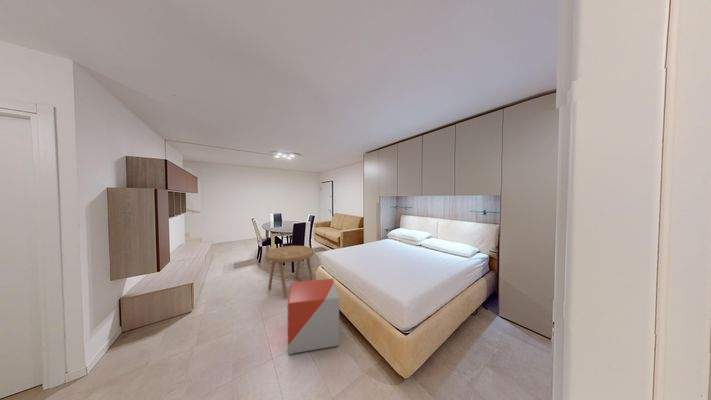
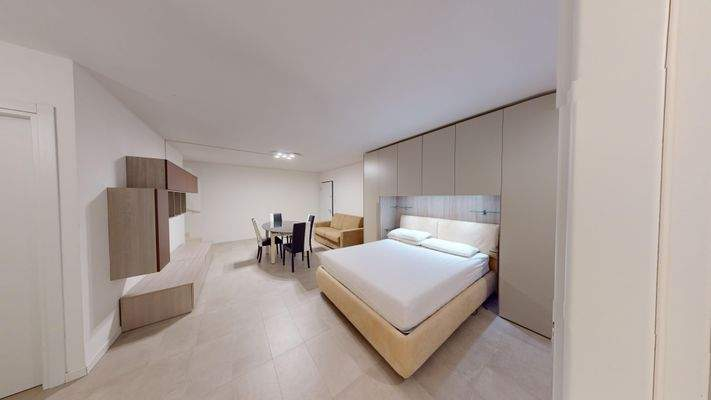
- stool [287,278,340,355]
- side table [264,245,315,299]
